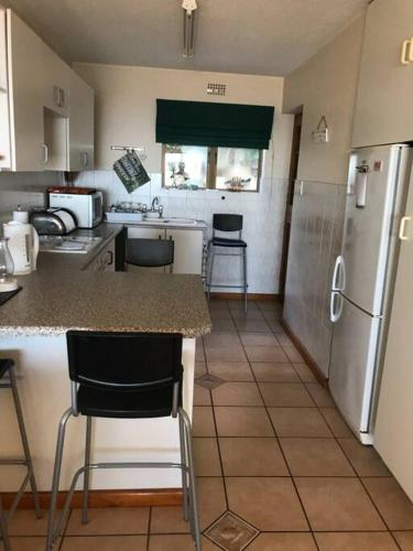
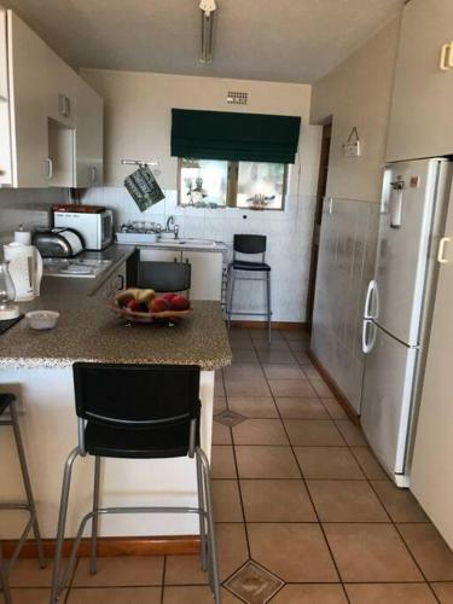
+ fruit basket [105,286,196,327]
+ legume [24,309,60,331]
